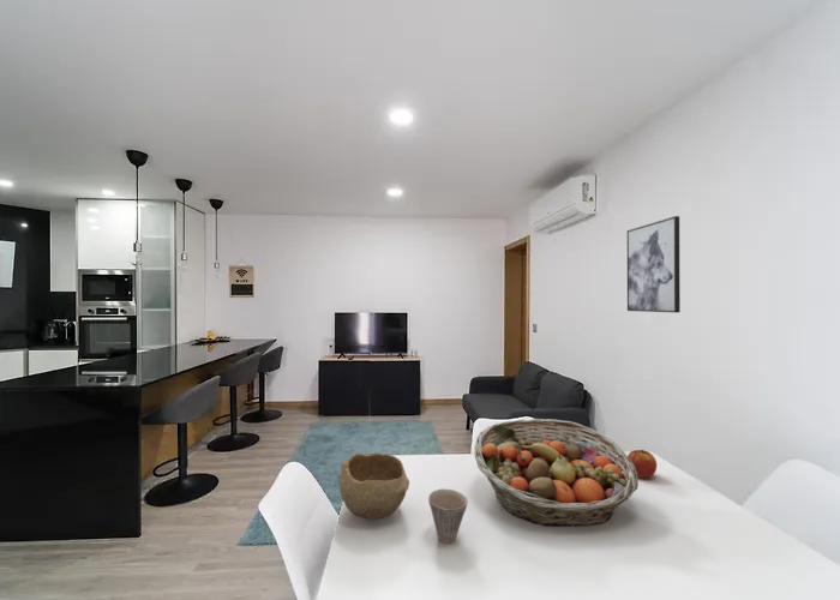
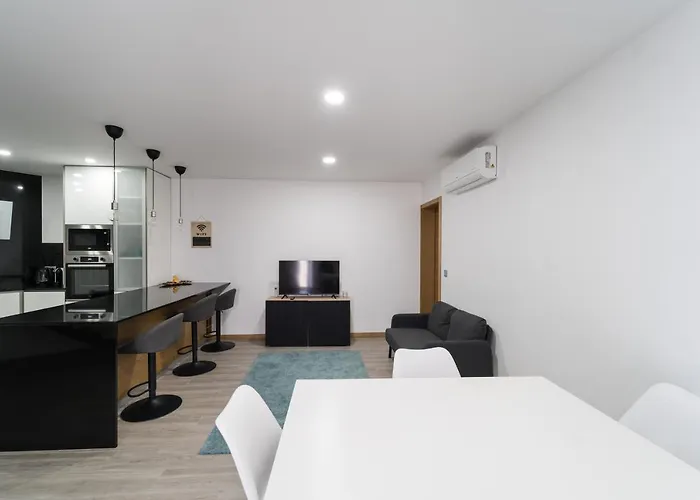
- bowl [338,452,410,521]
- cup [427,488,469,544]
- apple [626,449,658,479]
- fruit basket [474,418,640,528]
- wall art [626,215,682,313]
